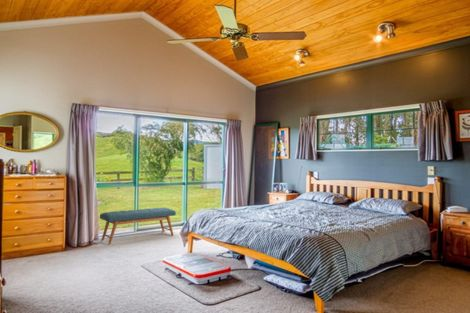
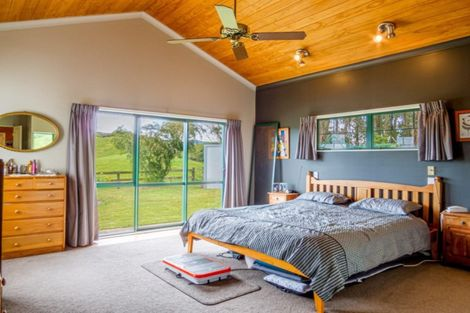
- bench [99,207,177,245]
